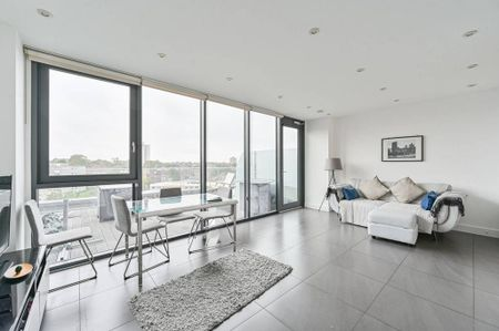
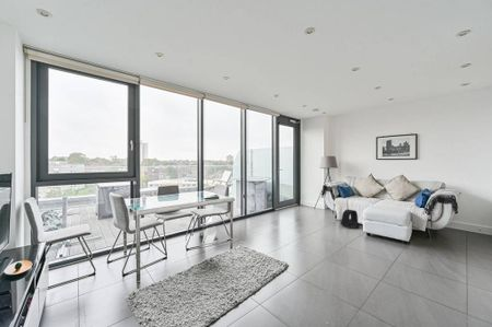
+ backpack [339,208,361,230]
